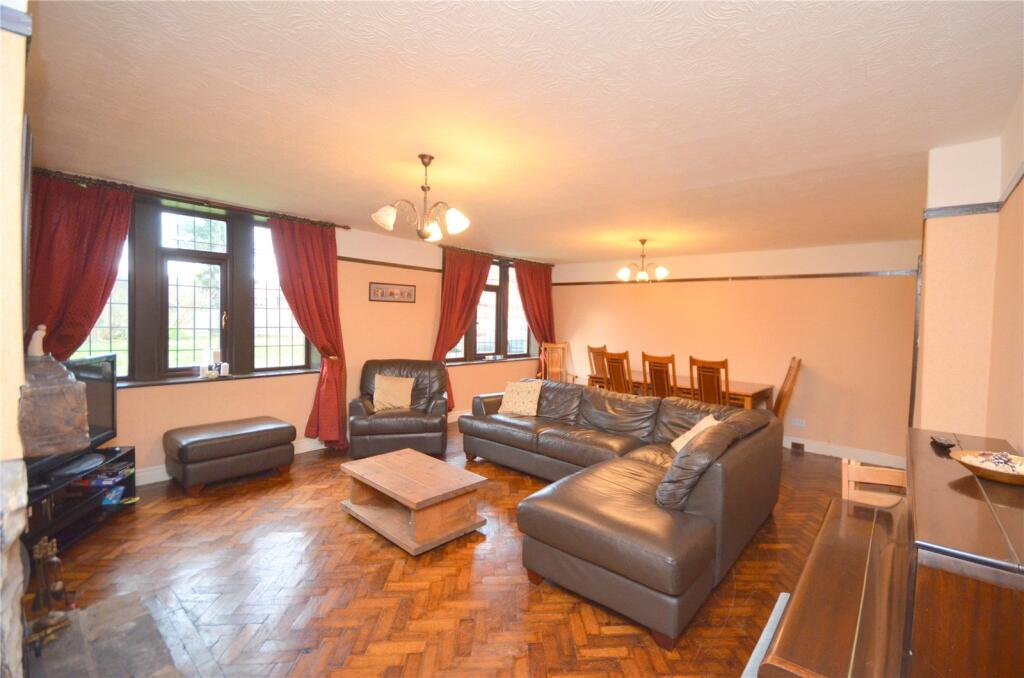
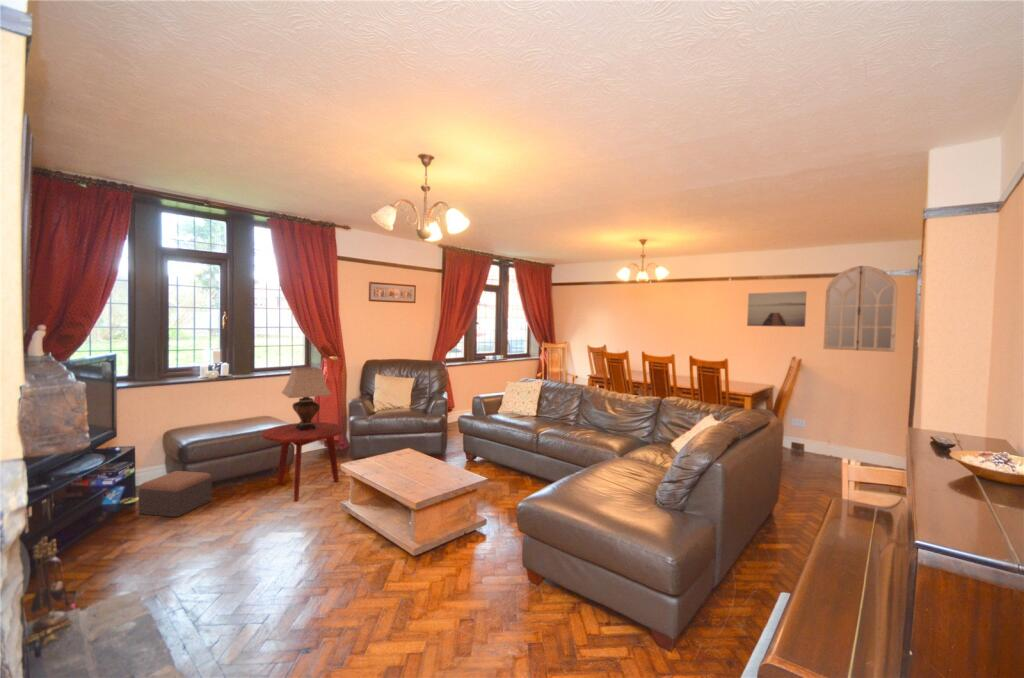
+ footstool [138,470,213,518]
+ wall art [746,290,808,328]
+ home mirror [822,265,899,353]
+ table lamp [281,366,333,431]
+ side table [261,421,345,502]
